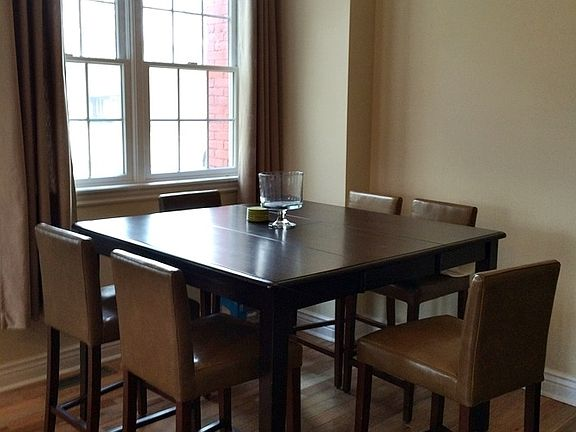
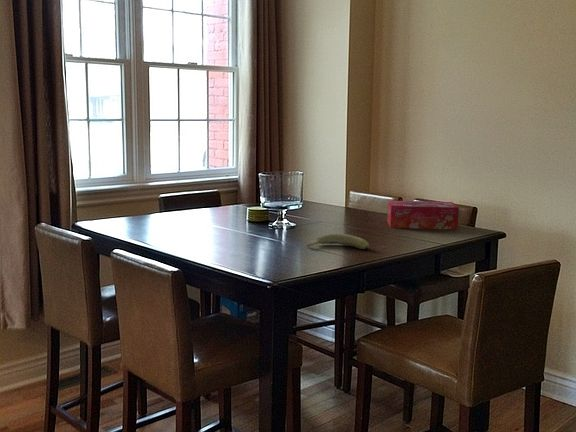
+ tissue box [387,200,460,230]
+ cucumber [306,232,370,250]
